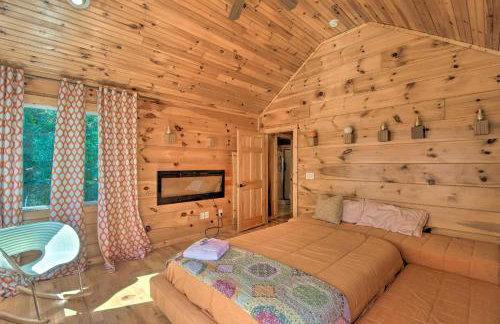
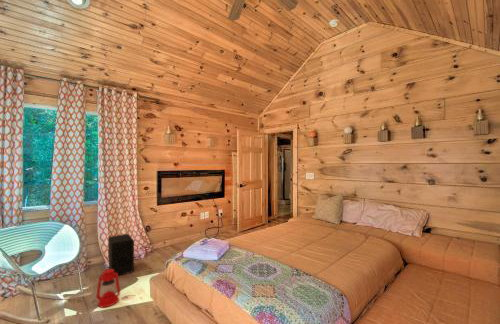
+ speaker [107,233,135,277]
+ lantern [95,268,121,309]
